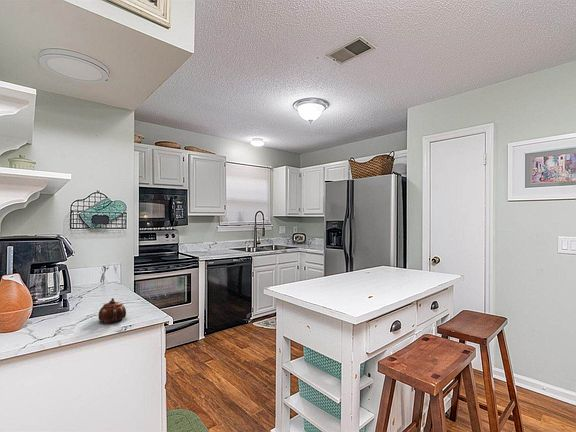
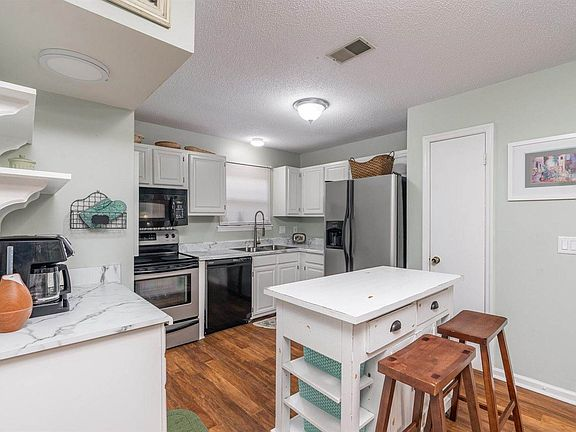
- teapot [97,297,127,324]
